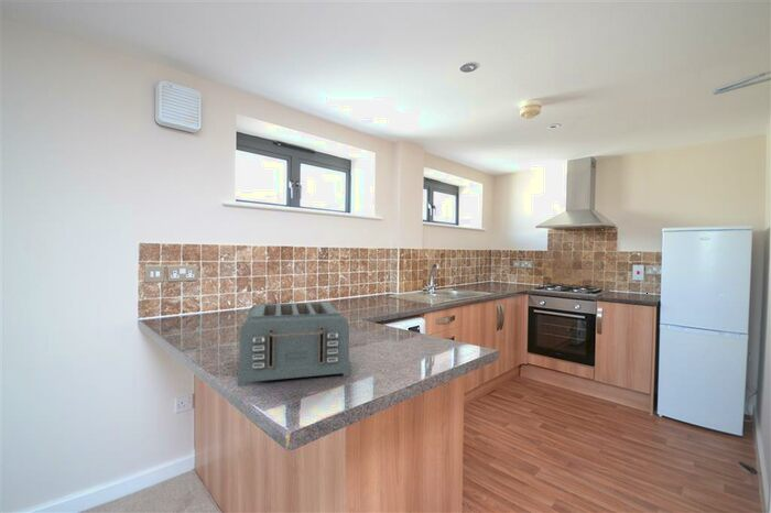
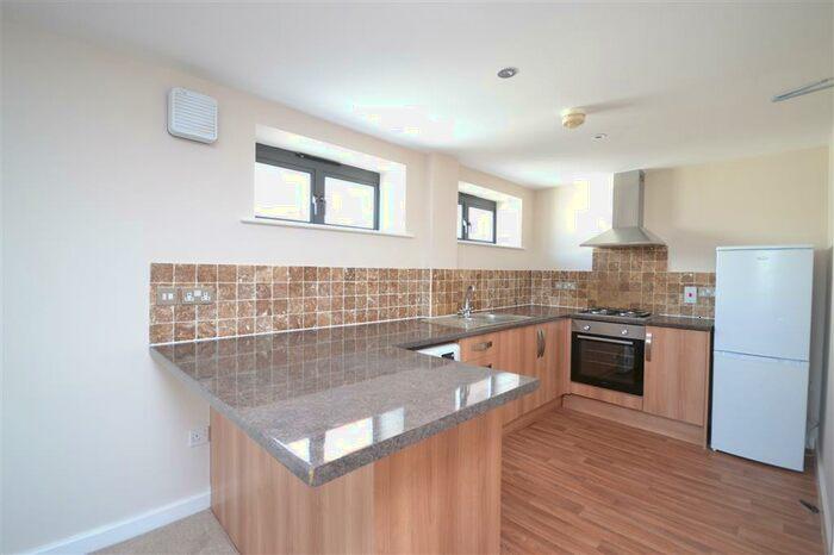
- toaster [237,301,351,388]
